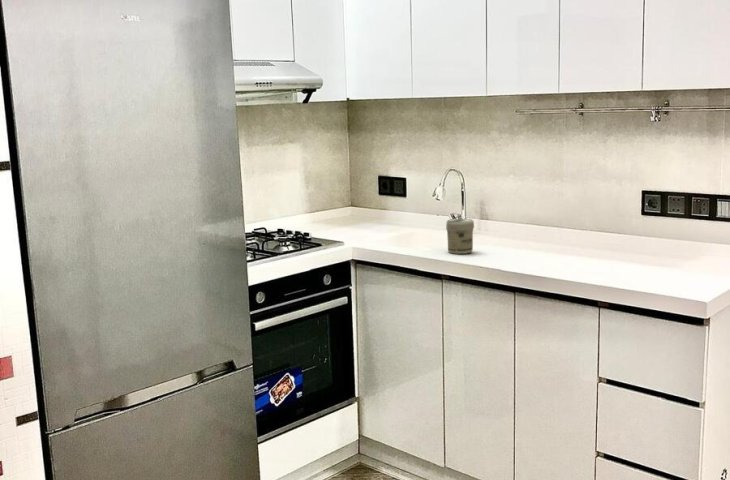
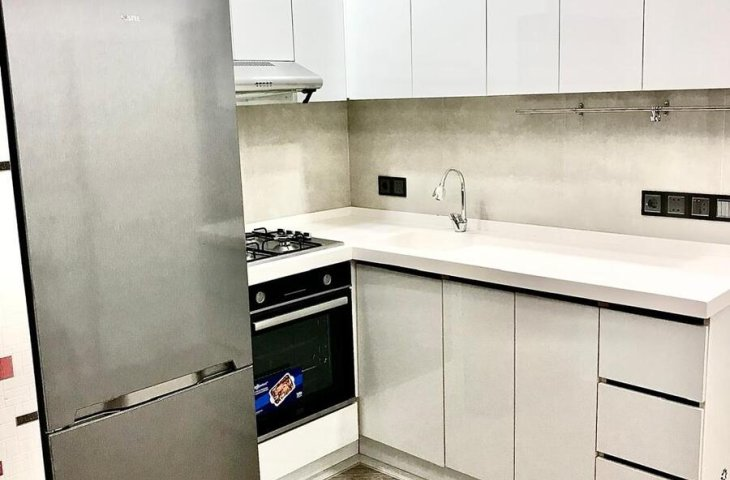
- jar [445,218,475,255]
